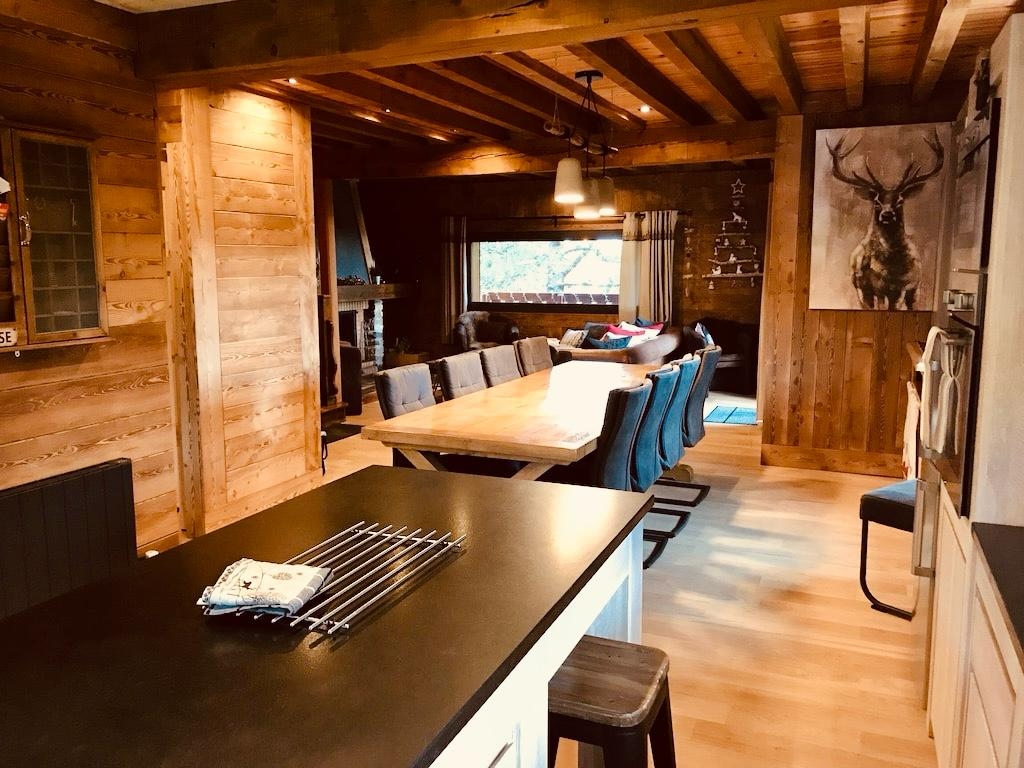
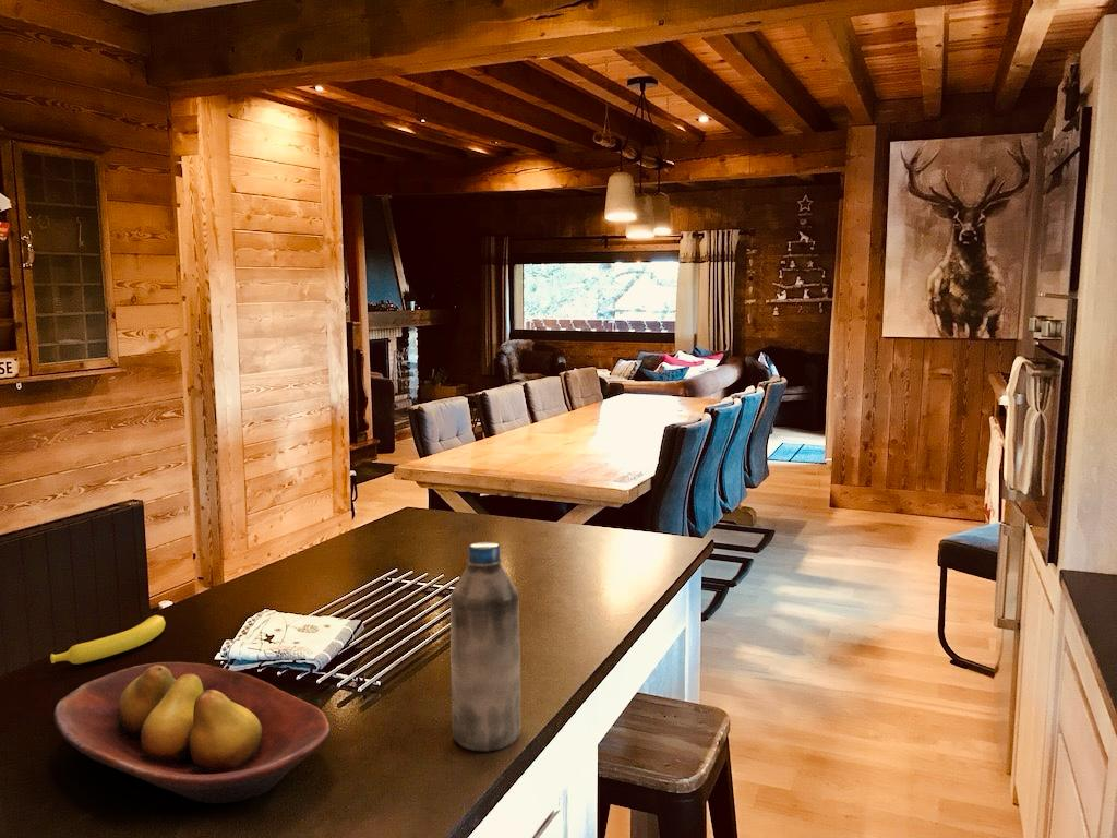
+ water bottle [448,541,521,753]
+ banana [49,614,166,665]
+ fruit bowl [52,661,332,804]
